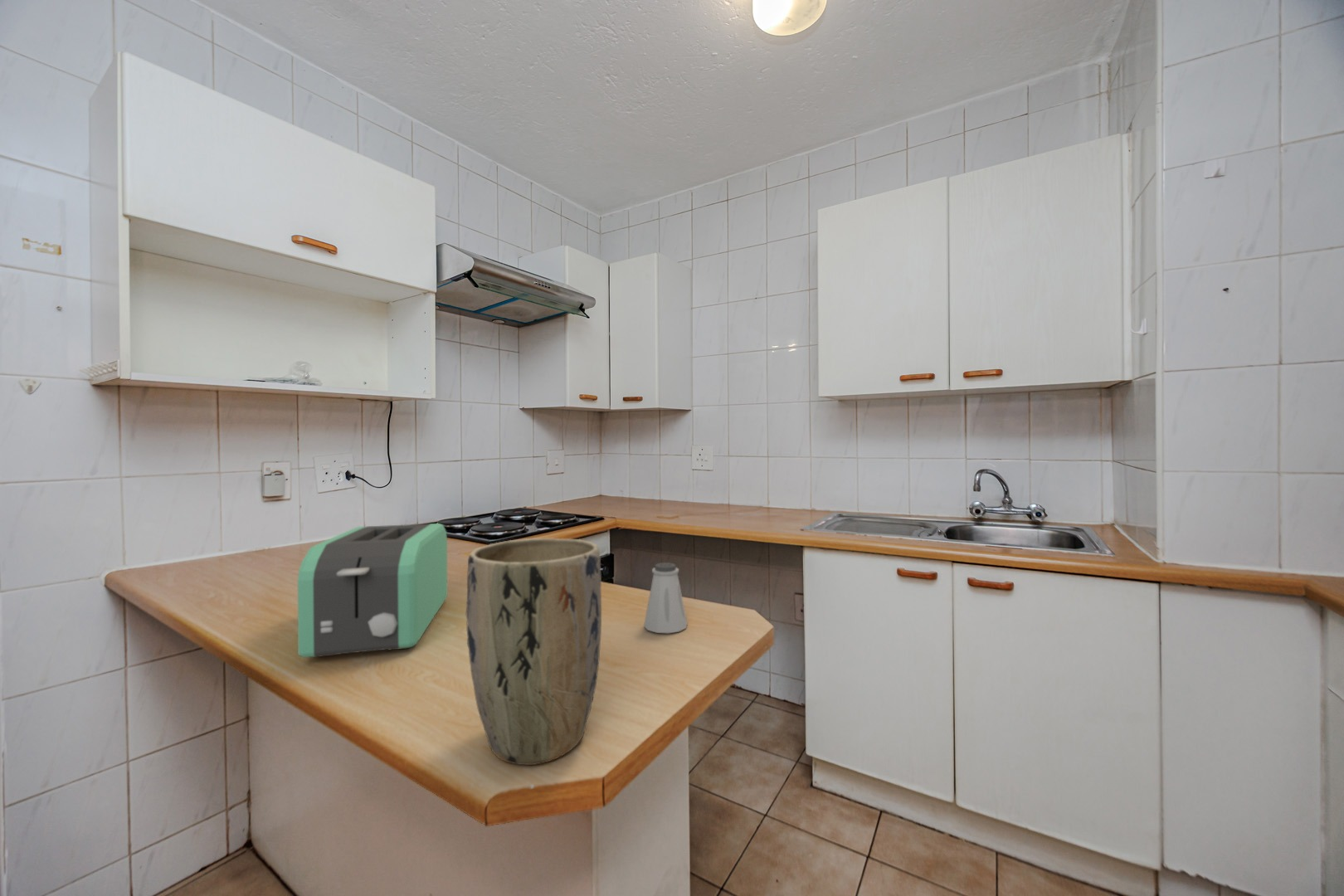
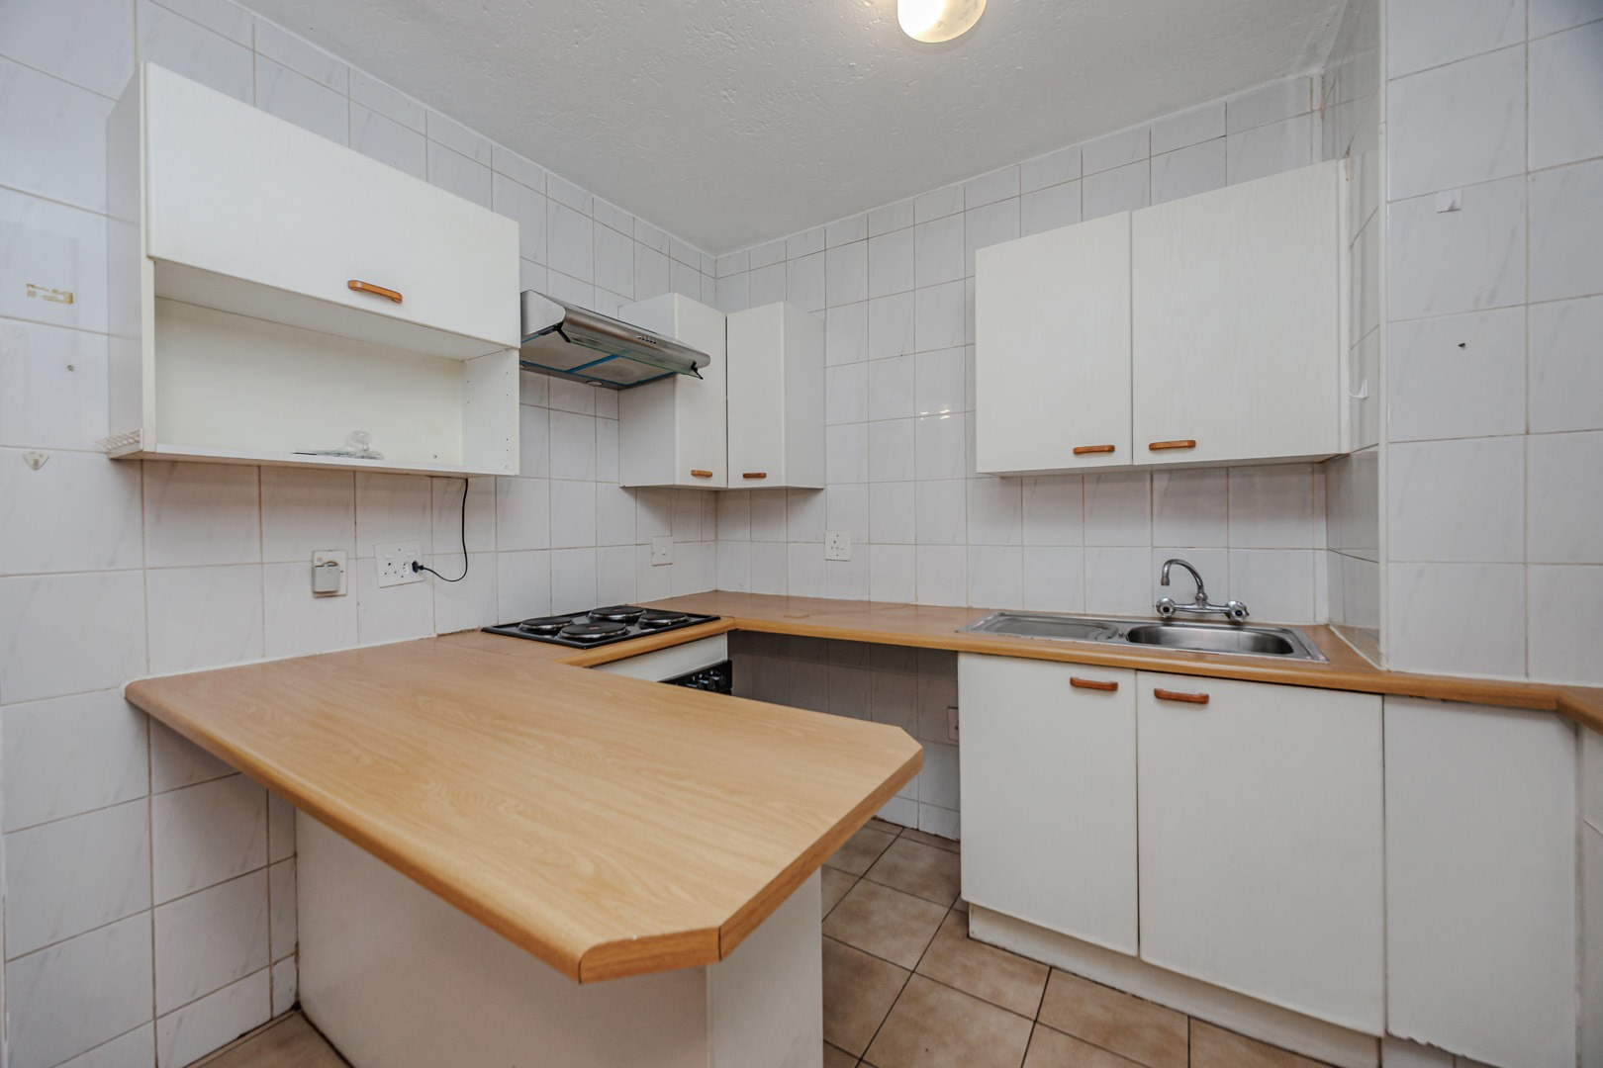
- plant pot [465,538,602,766]
- toaster [297,523,448,659]
- saltshaker [643,562,689,634]
